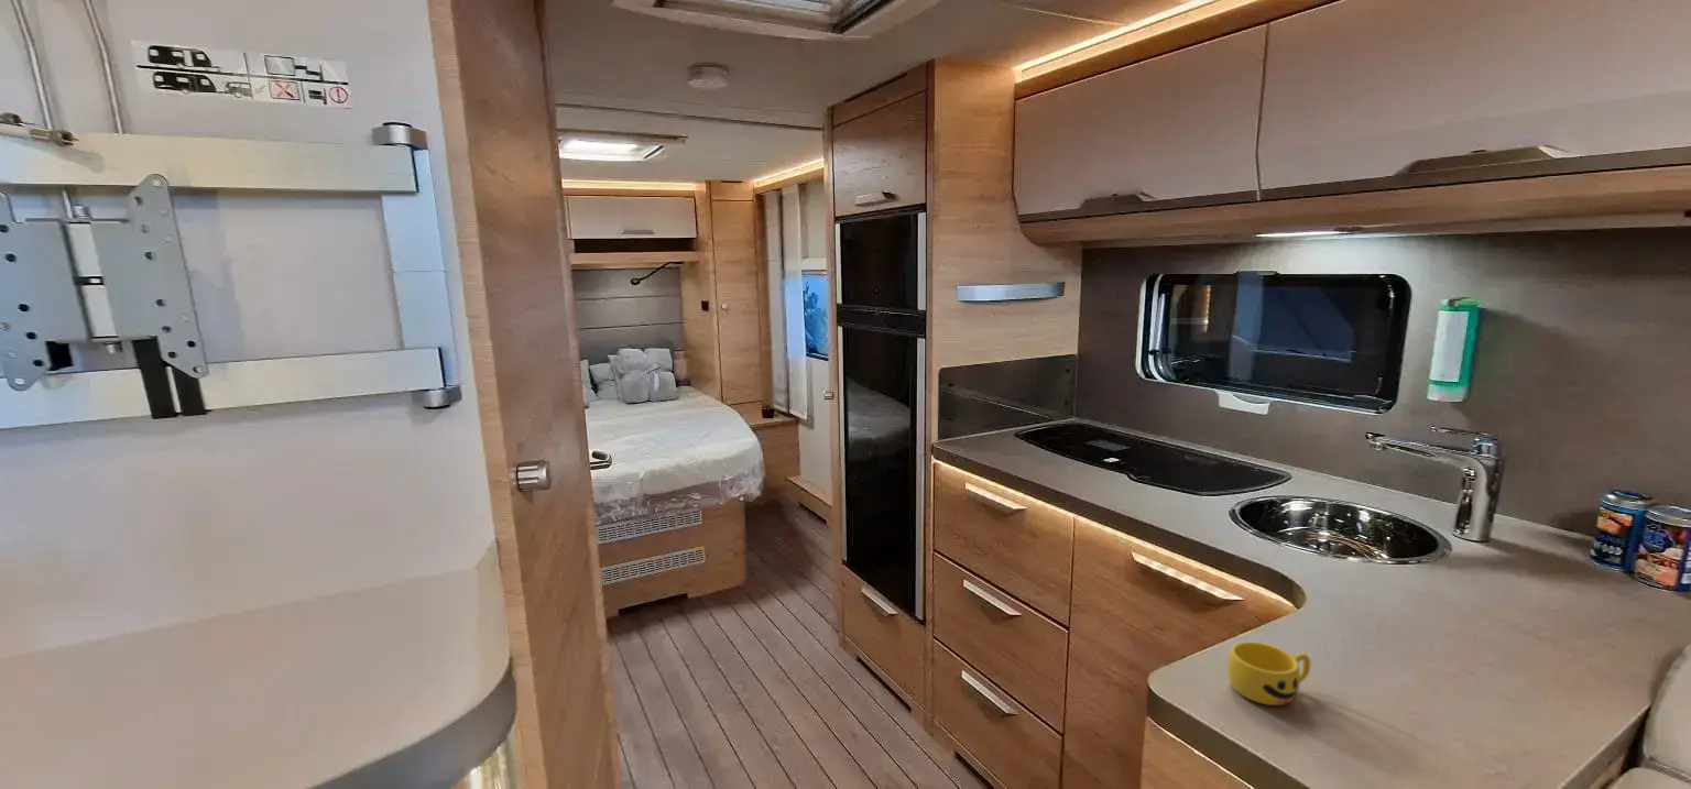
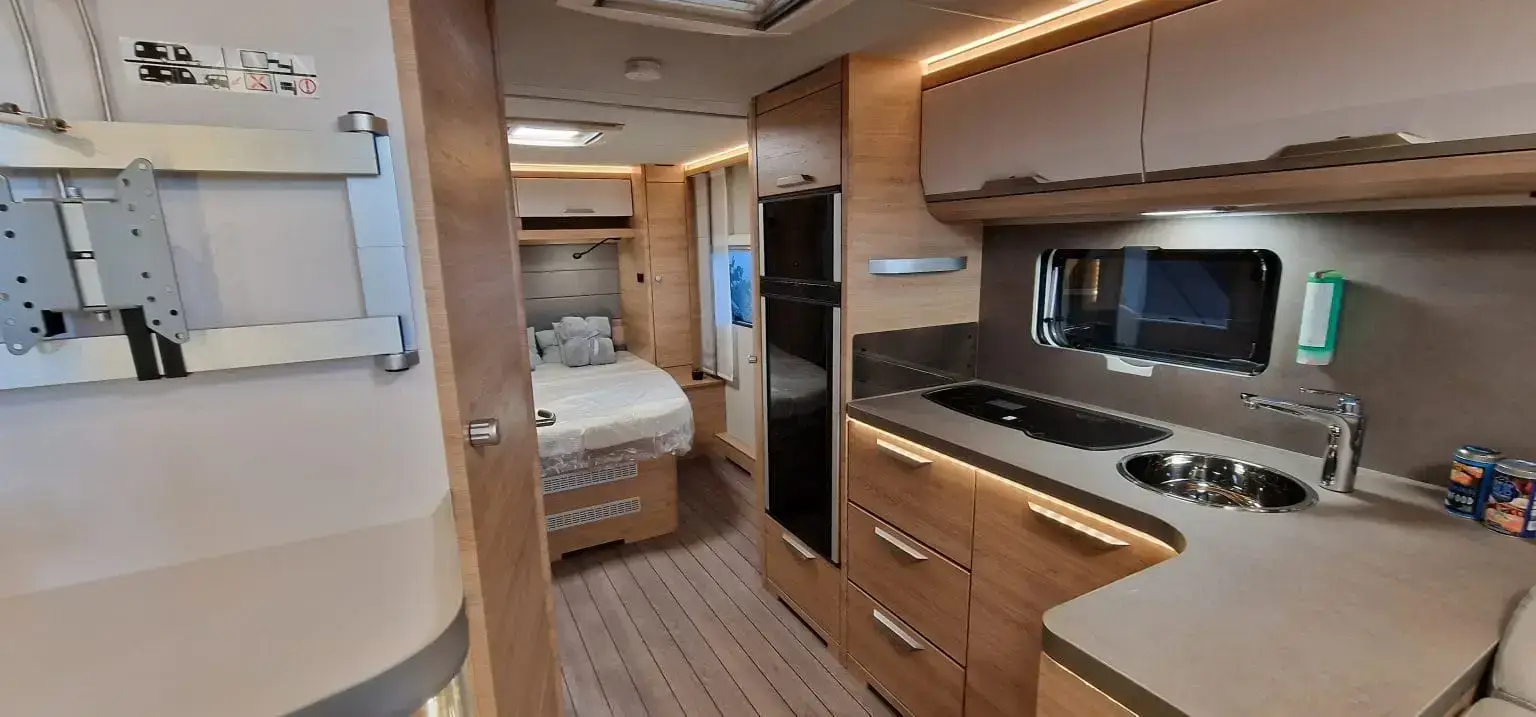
- cup [1226,640,1311,706]
